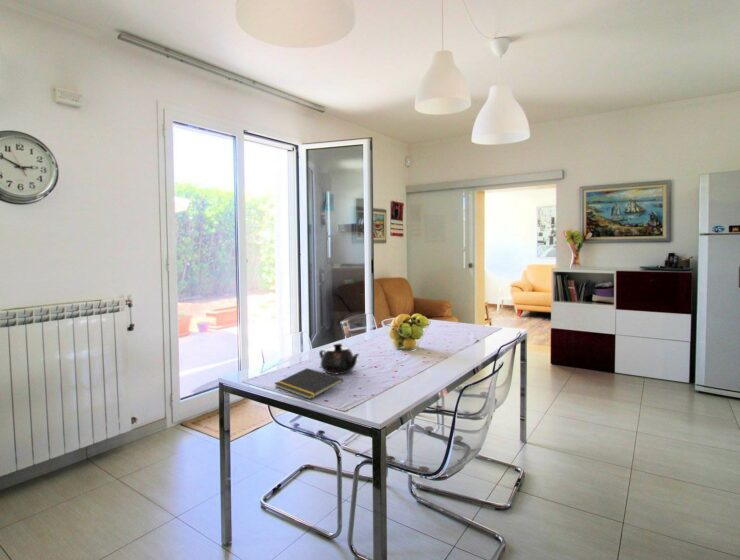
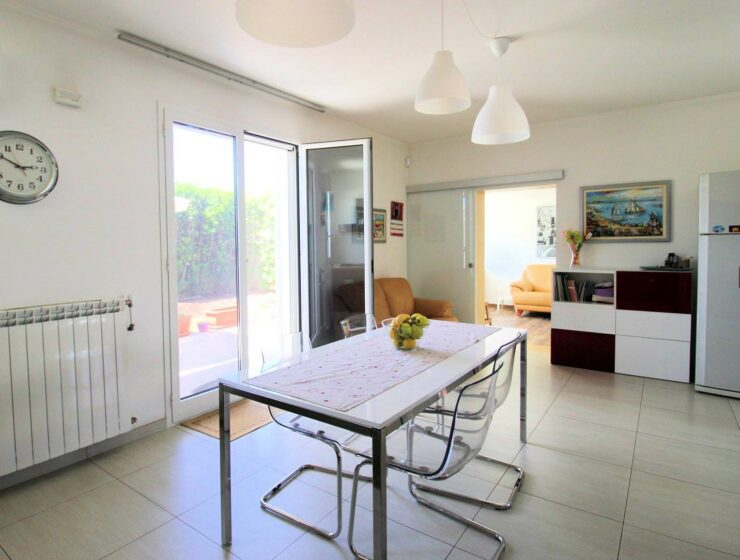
- teapot [318,342,361,375]
- notepad [274,367,344,400]
